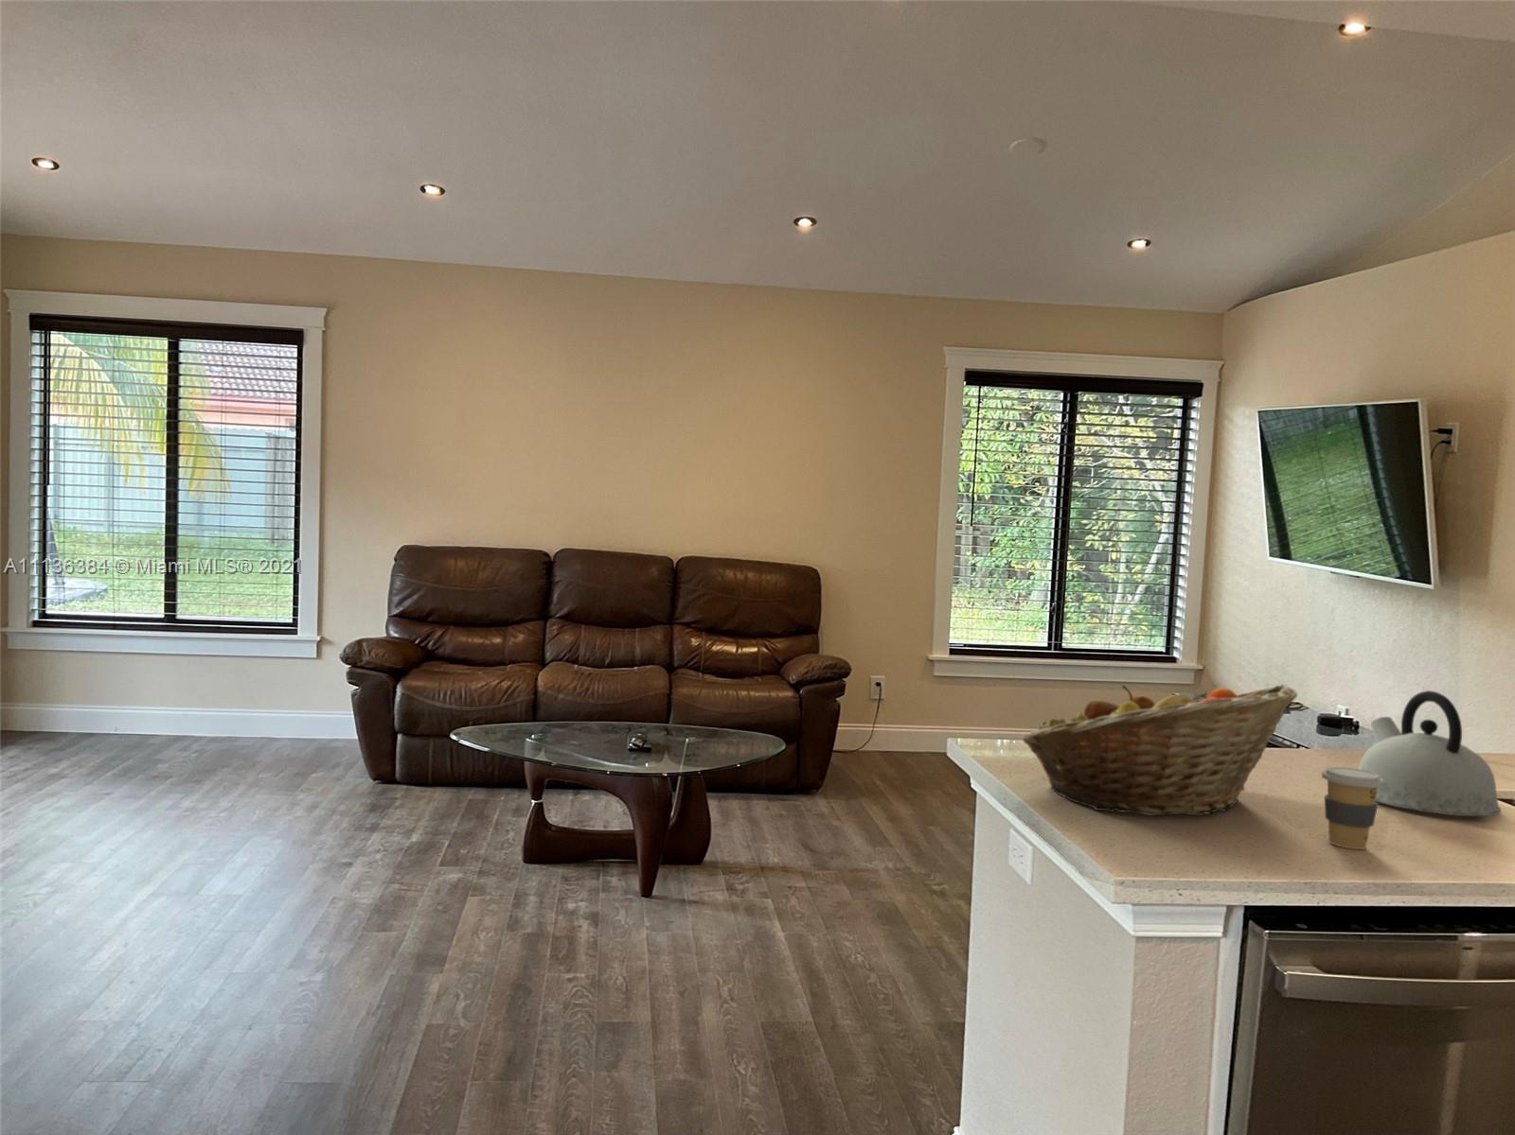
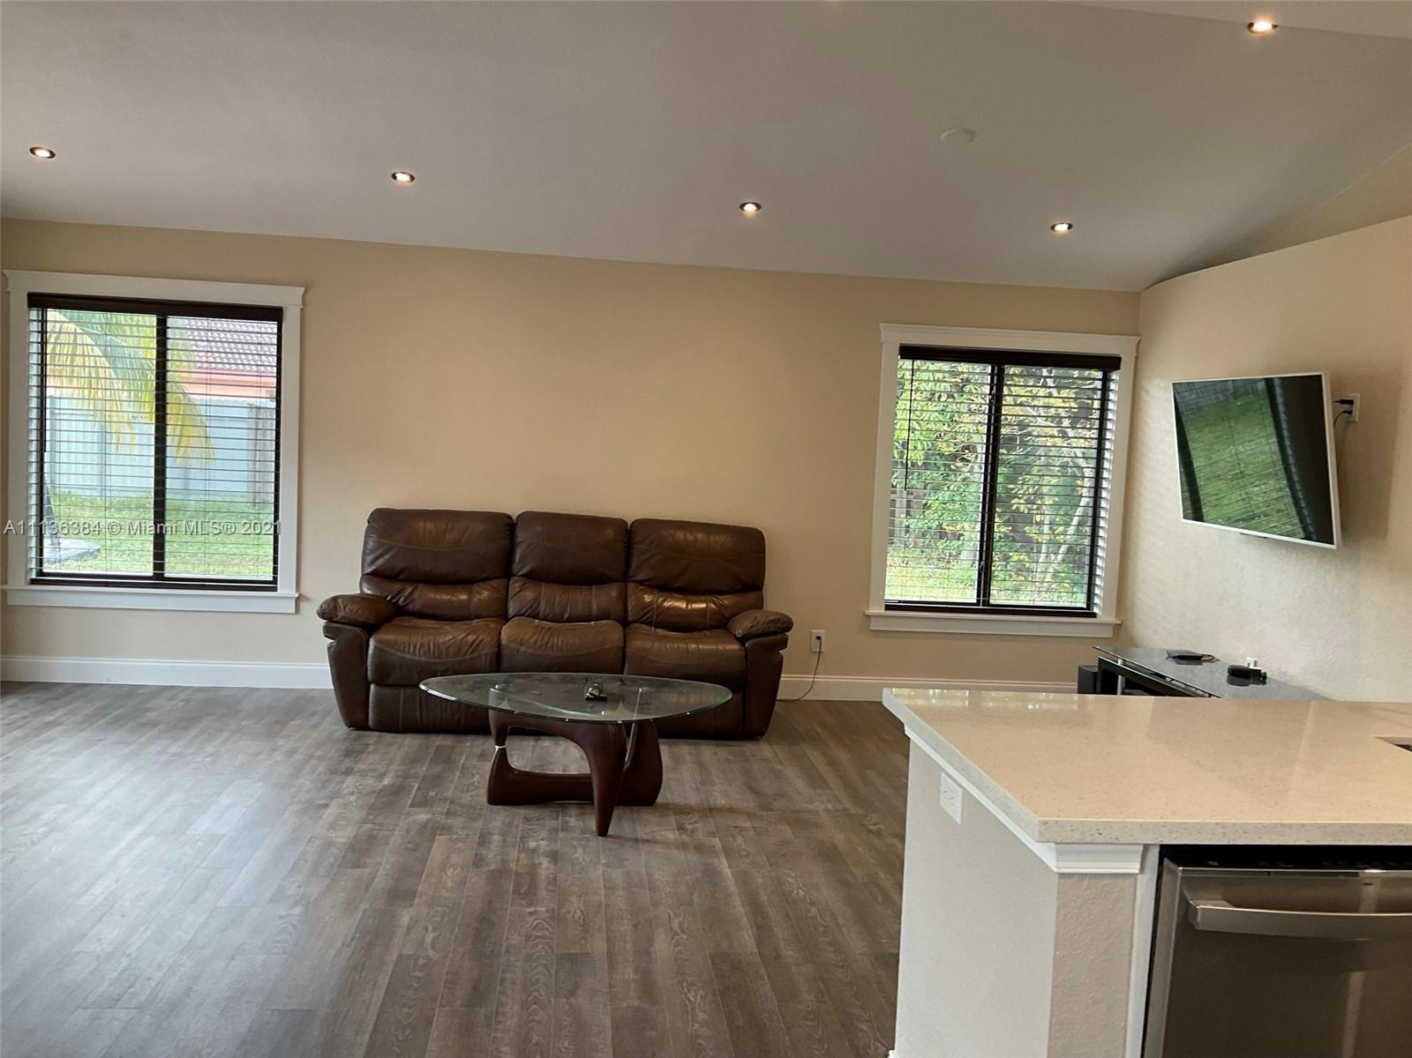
- kettle [1358,689,1502,817]
- coffee cup [1321,767,1384,850]
- fruit basket [1021,684,1298,817]
